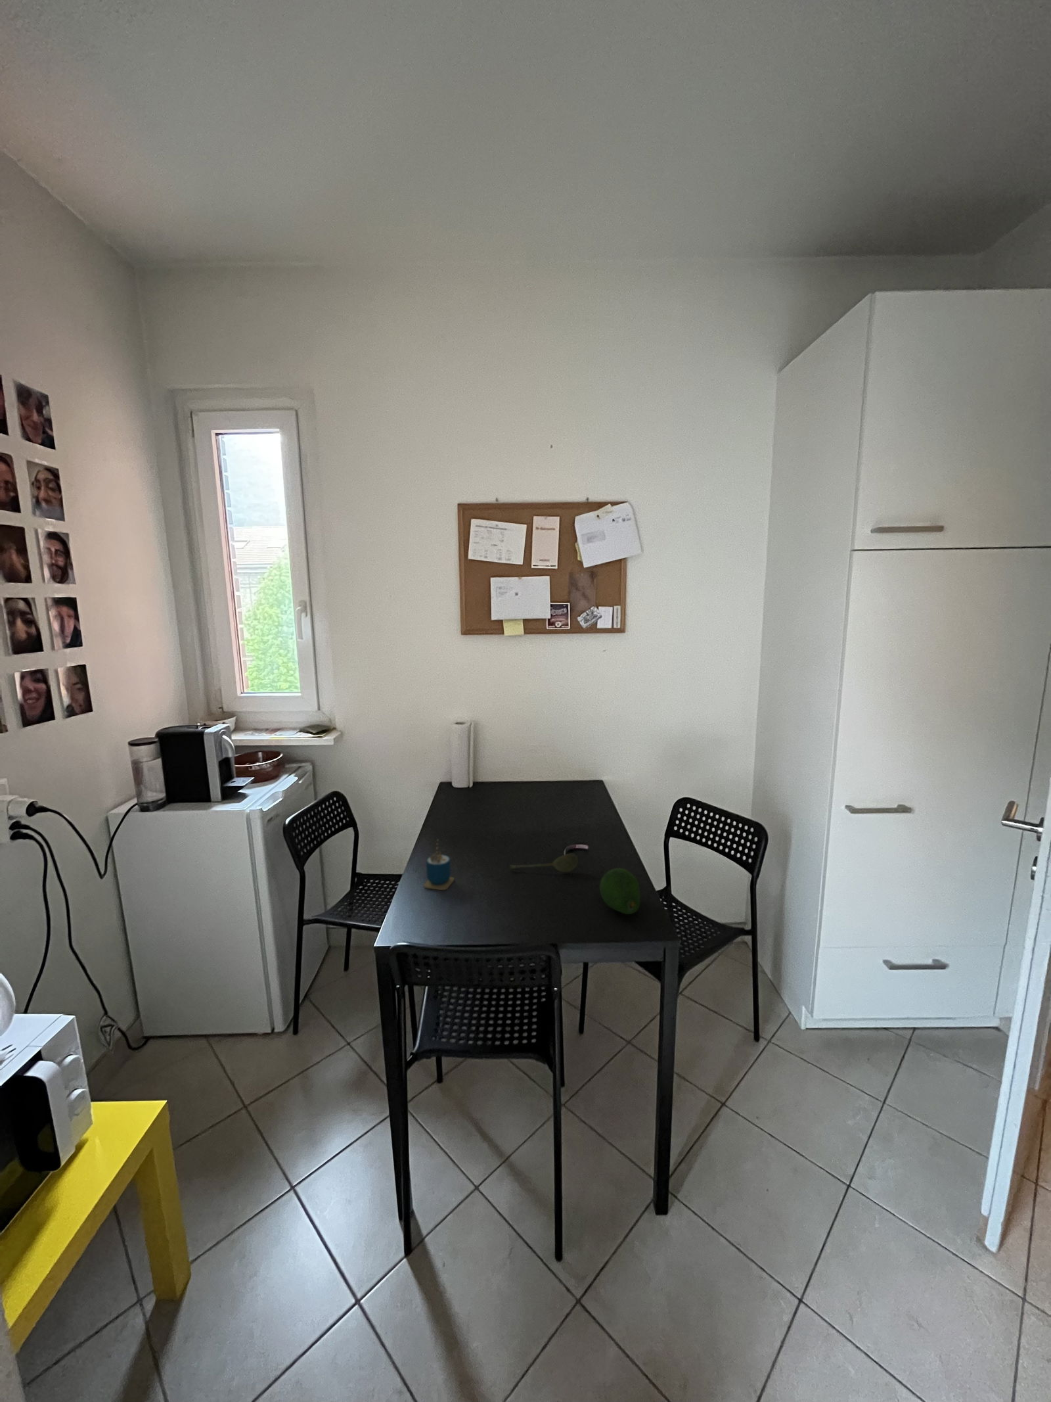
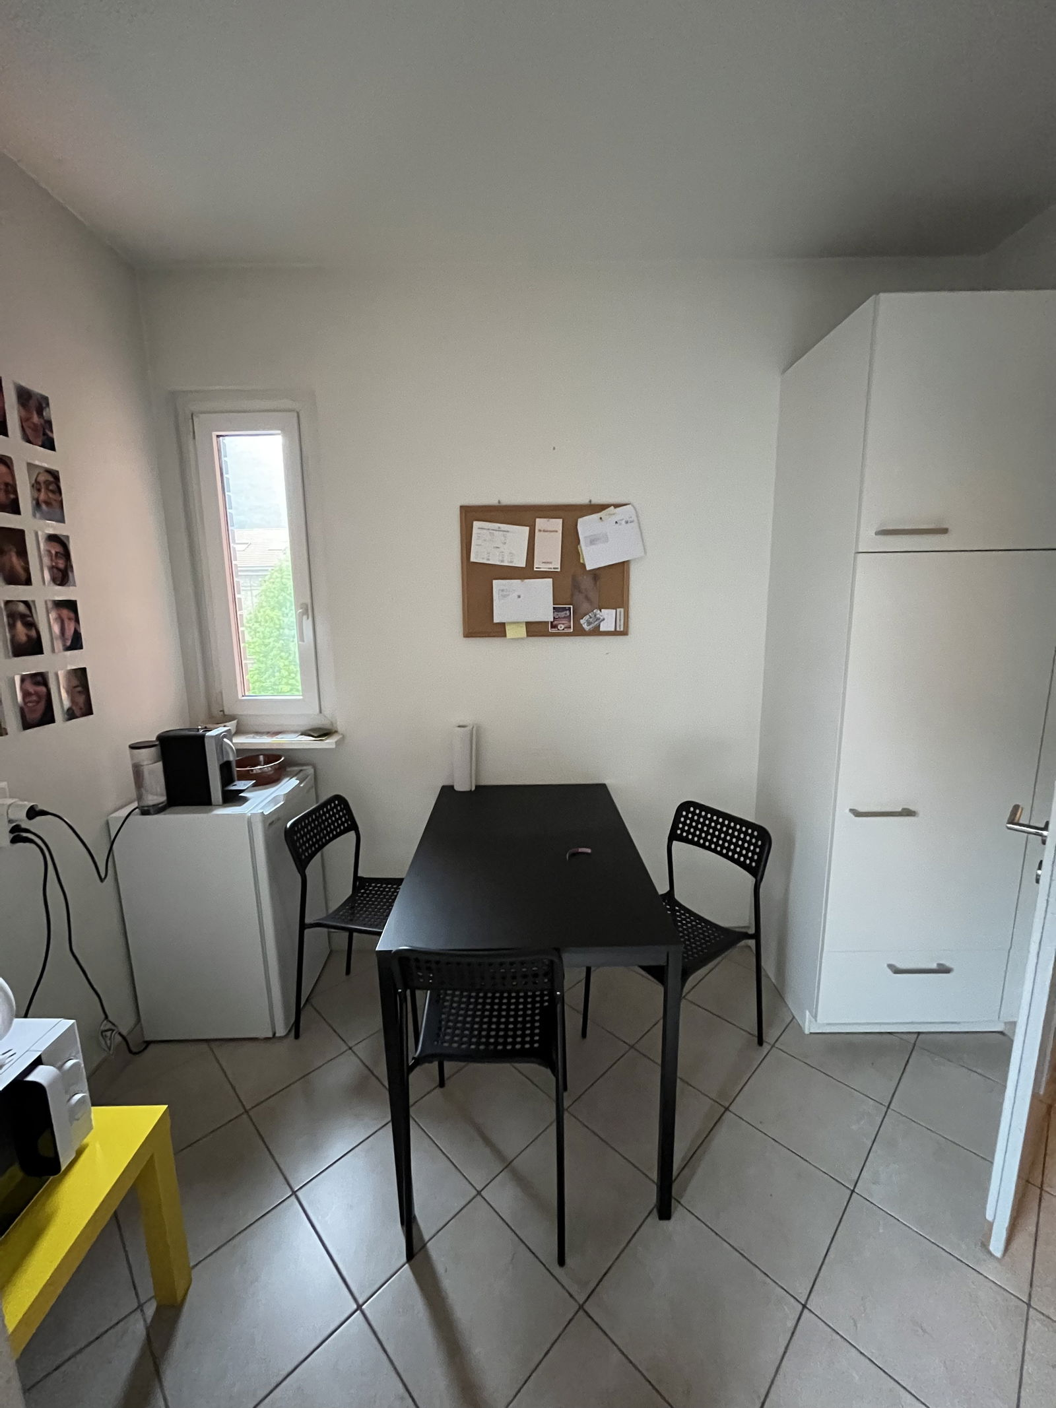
- fruit [599,867,640,915]
- soupspoon [509,853,578,873]
- cup [423,839,455,890]
